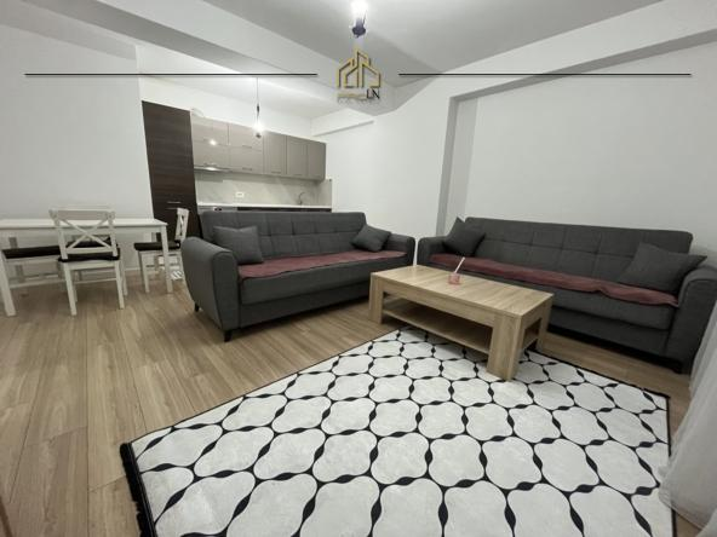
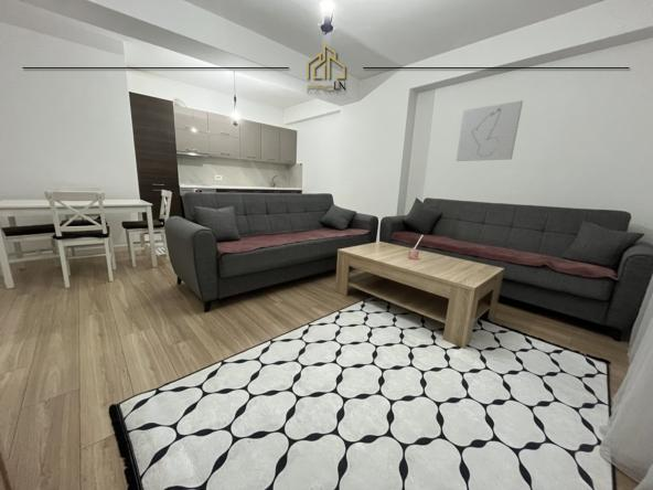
+ wall art [456,99,524,162]
